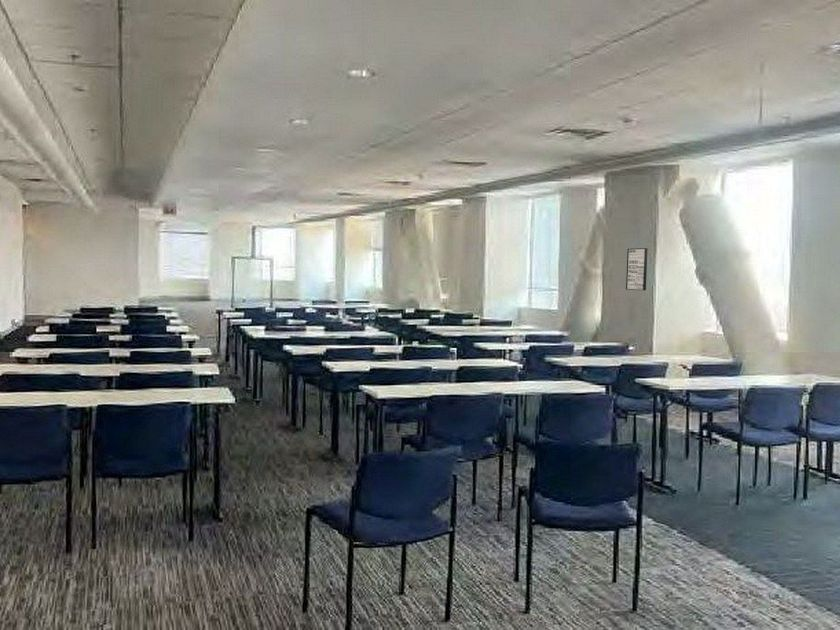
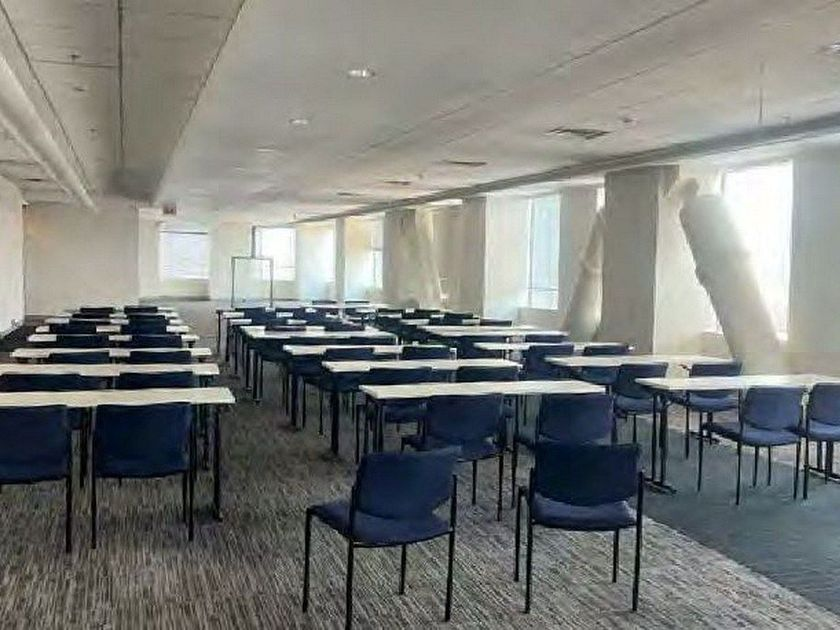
- wall art [625,247,649,291]
